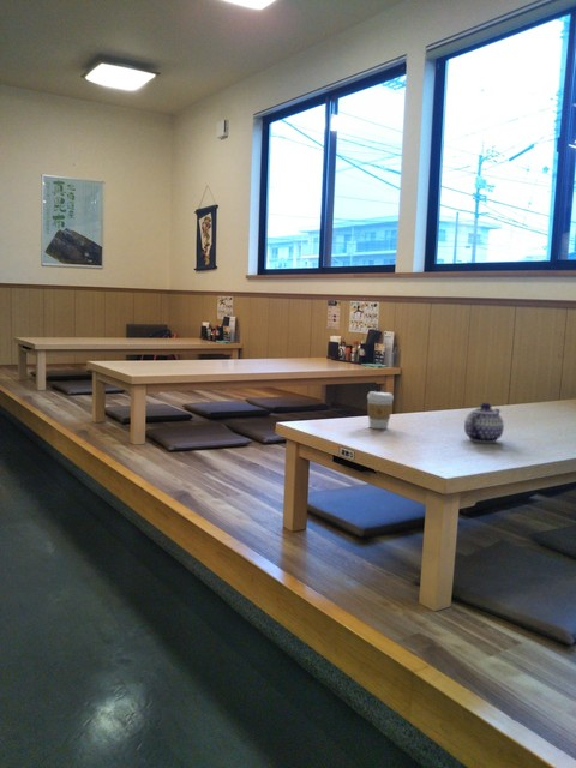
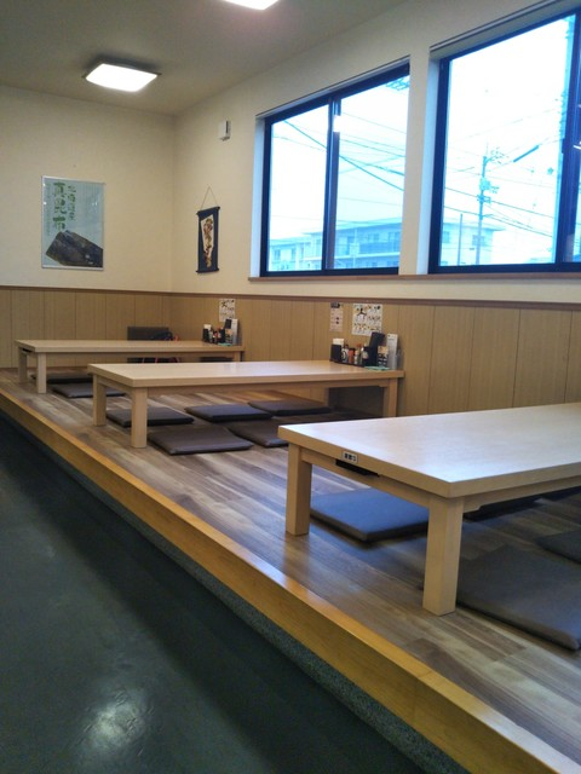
- teapot [463,401,505,444]
- coffee cup [366,390,395,430]
